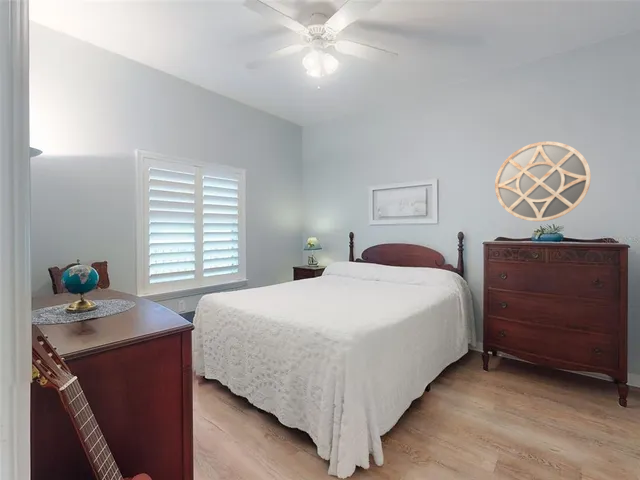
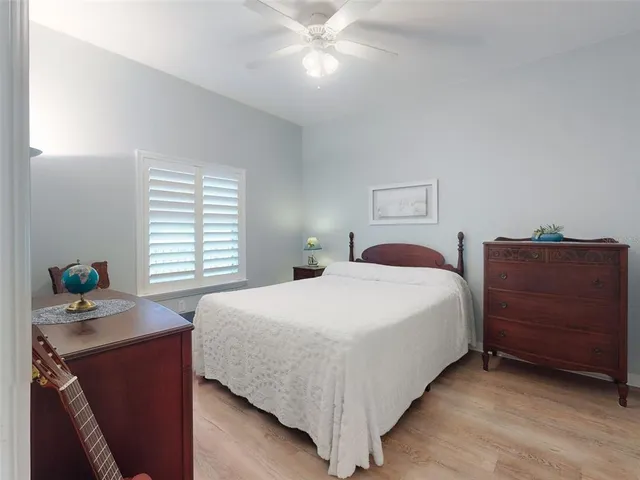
- home mirror [494,141,592,222]
